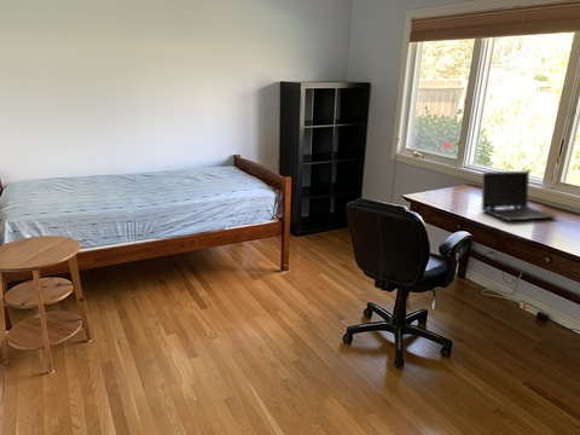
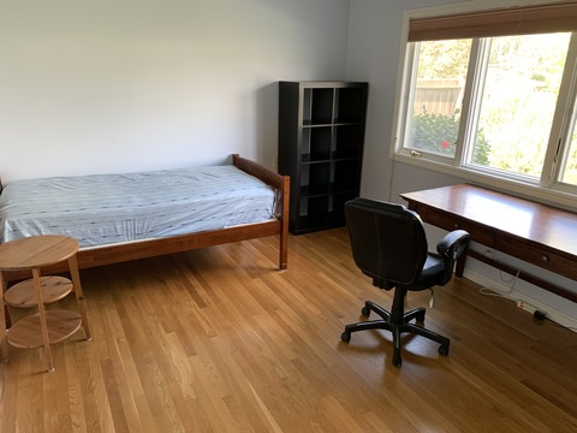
- laptop computer [480,169,558,222]
